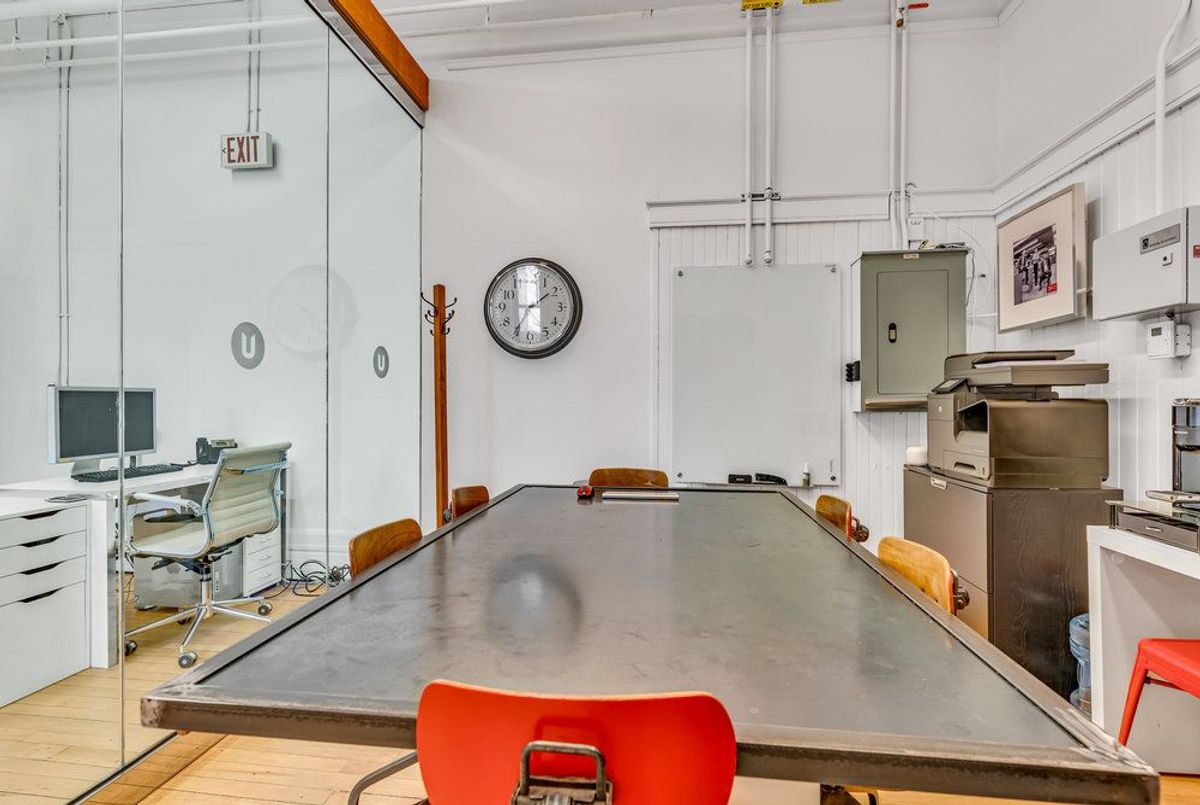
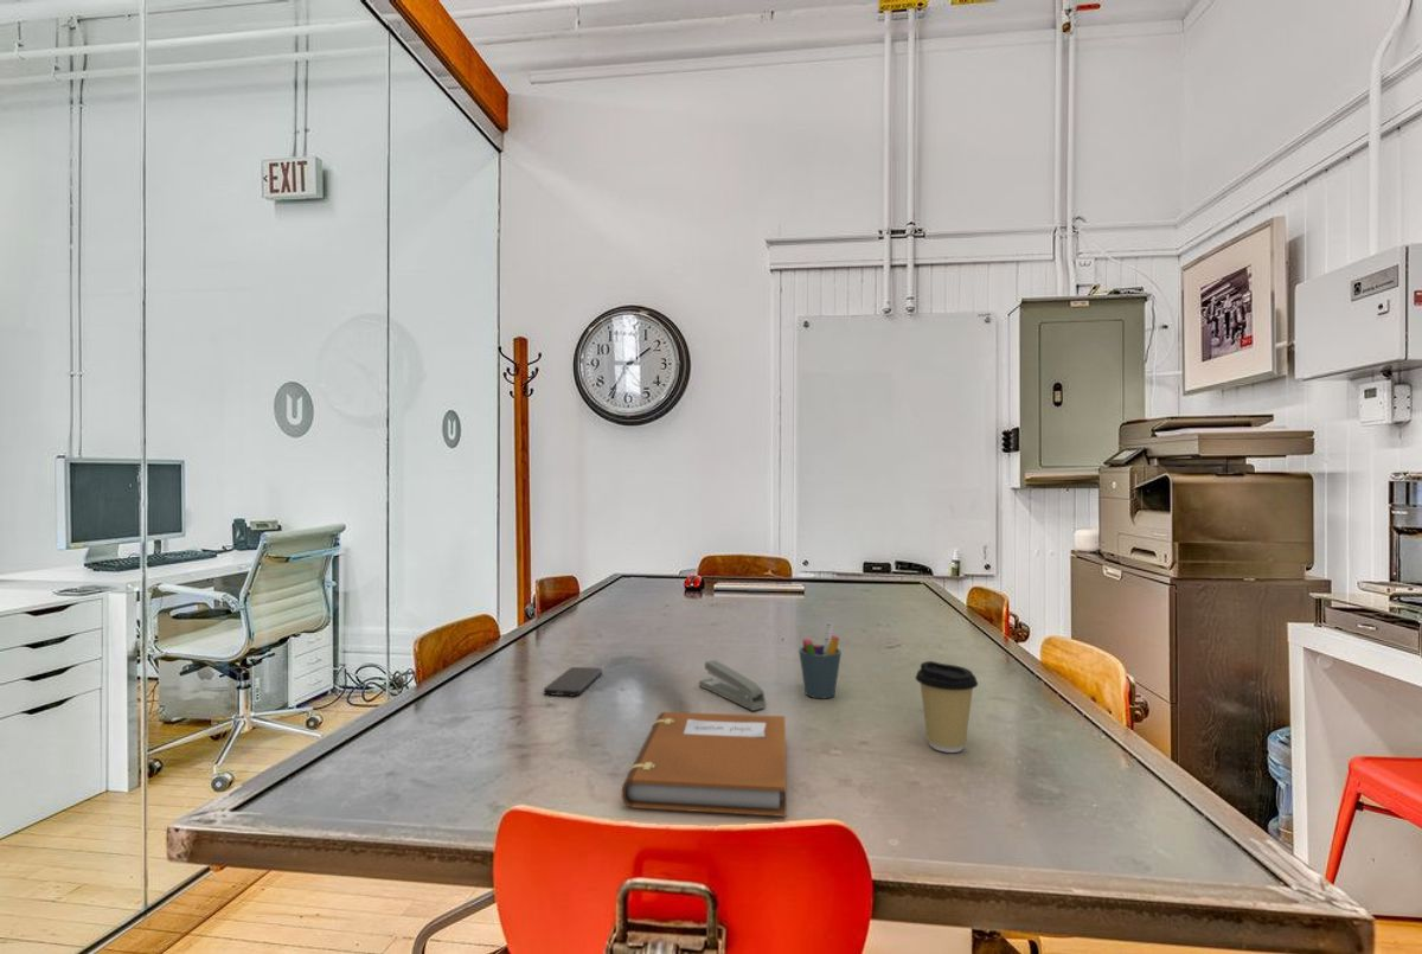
+ pen holder [798,621,843,699]
+ coffee cup [915,660,979,754]
+ notebook [621,711,787,818]
+ stapler [698,659,768,712]
+ smartphone [543,666,603,697]
